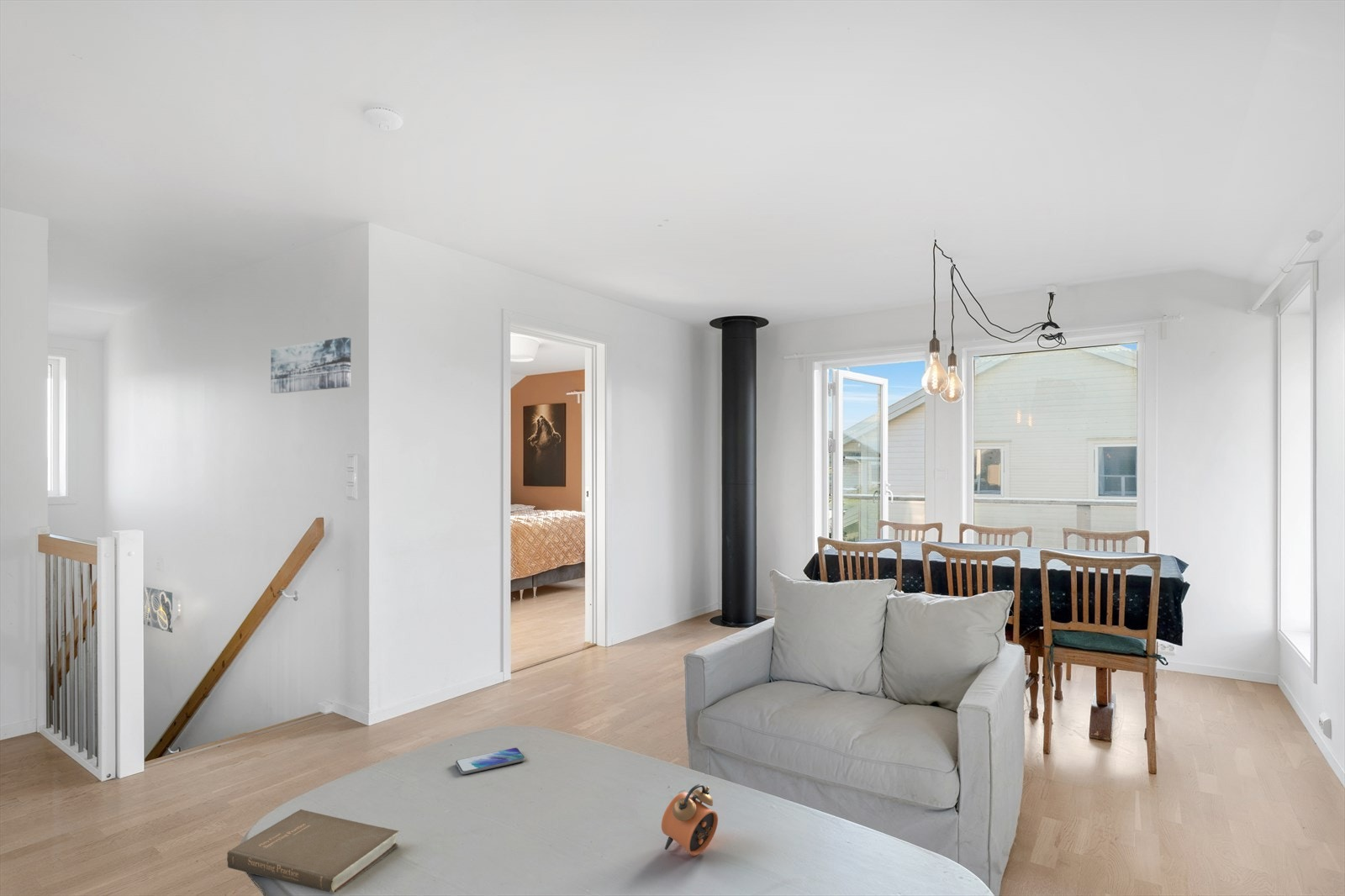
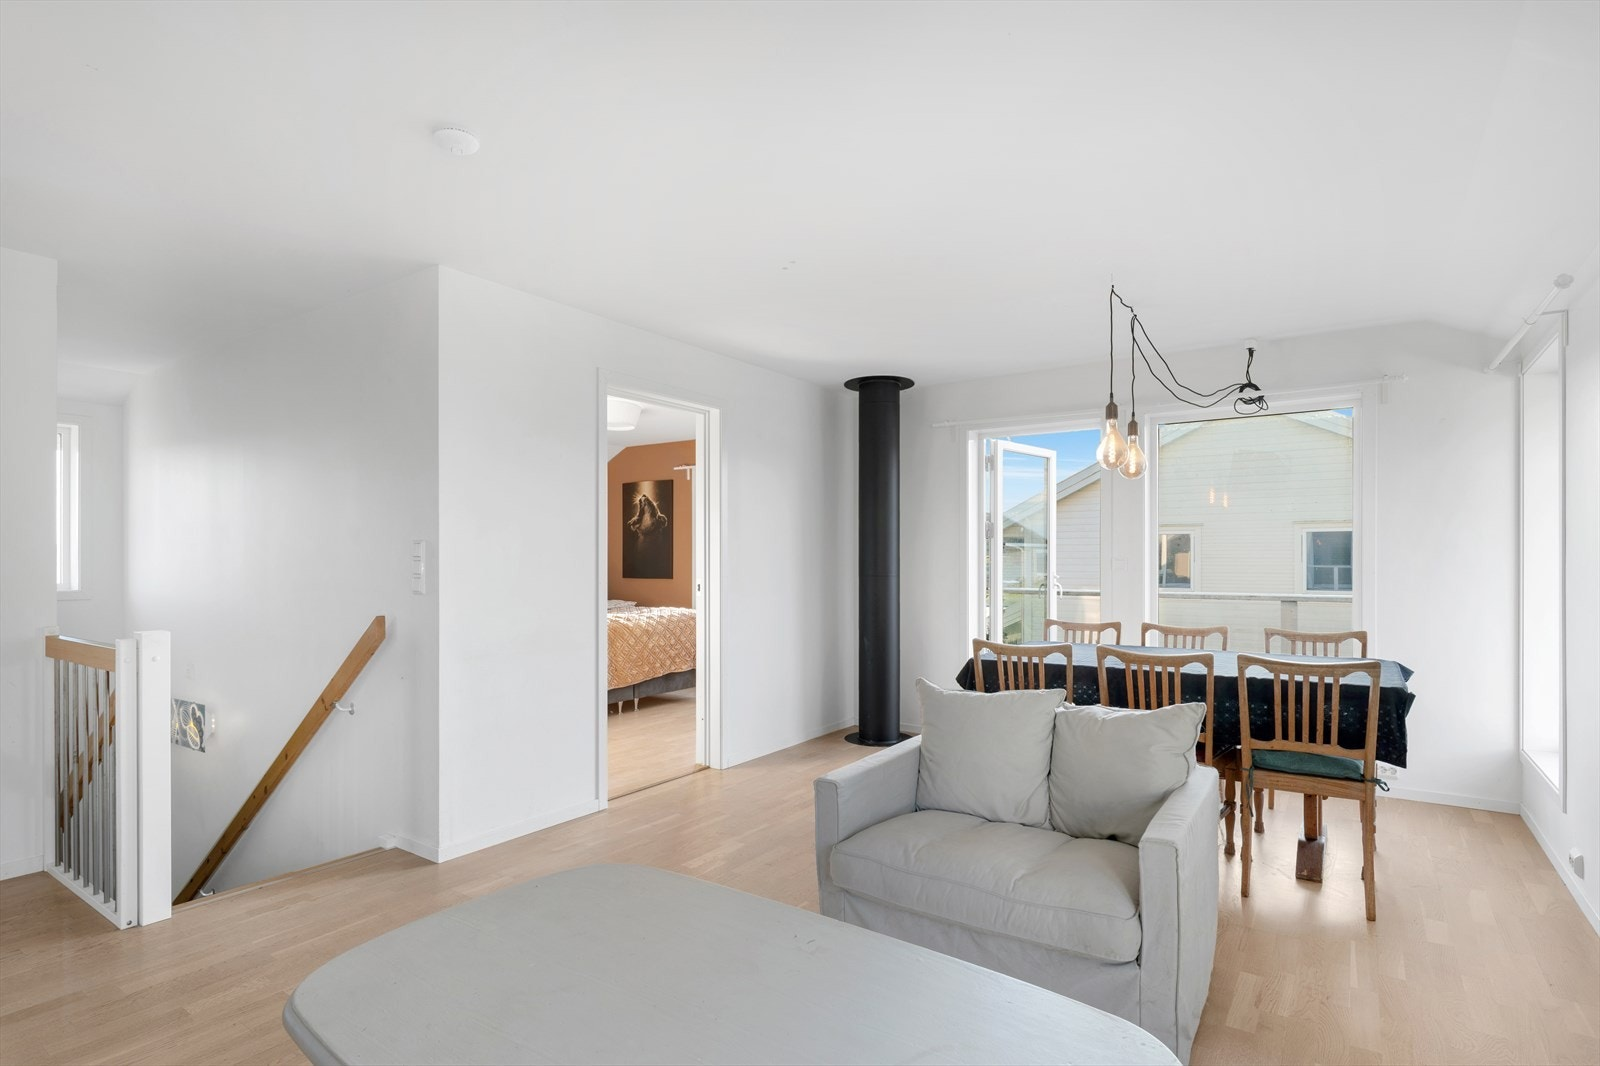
- alarm clock [661,783,719,856]
- smartphone [455,747,526,776]
- book [226,809,399,894]
- wall art [270,336,351,394]
